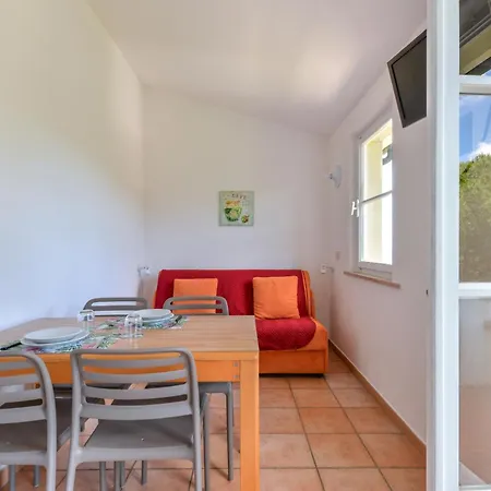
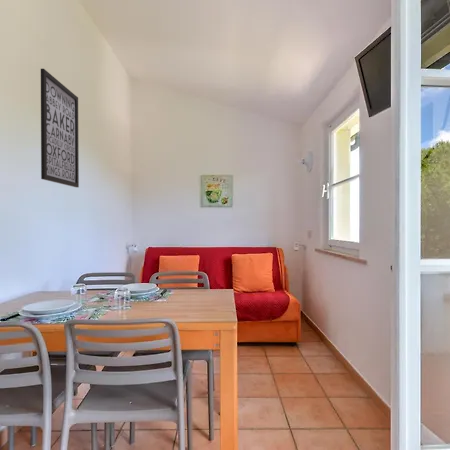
+ wall art [40,68,80,188]
